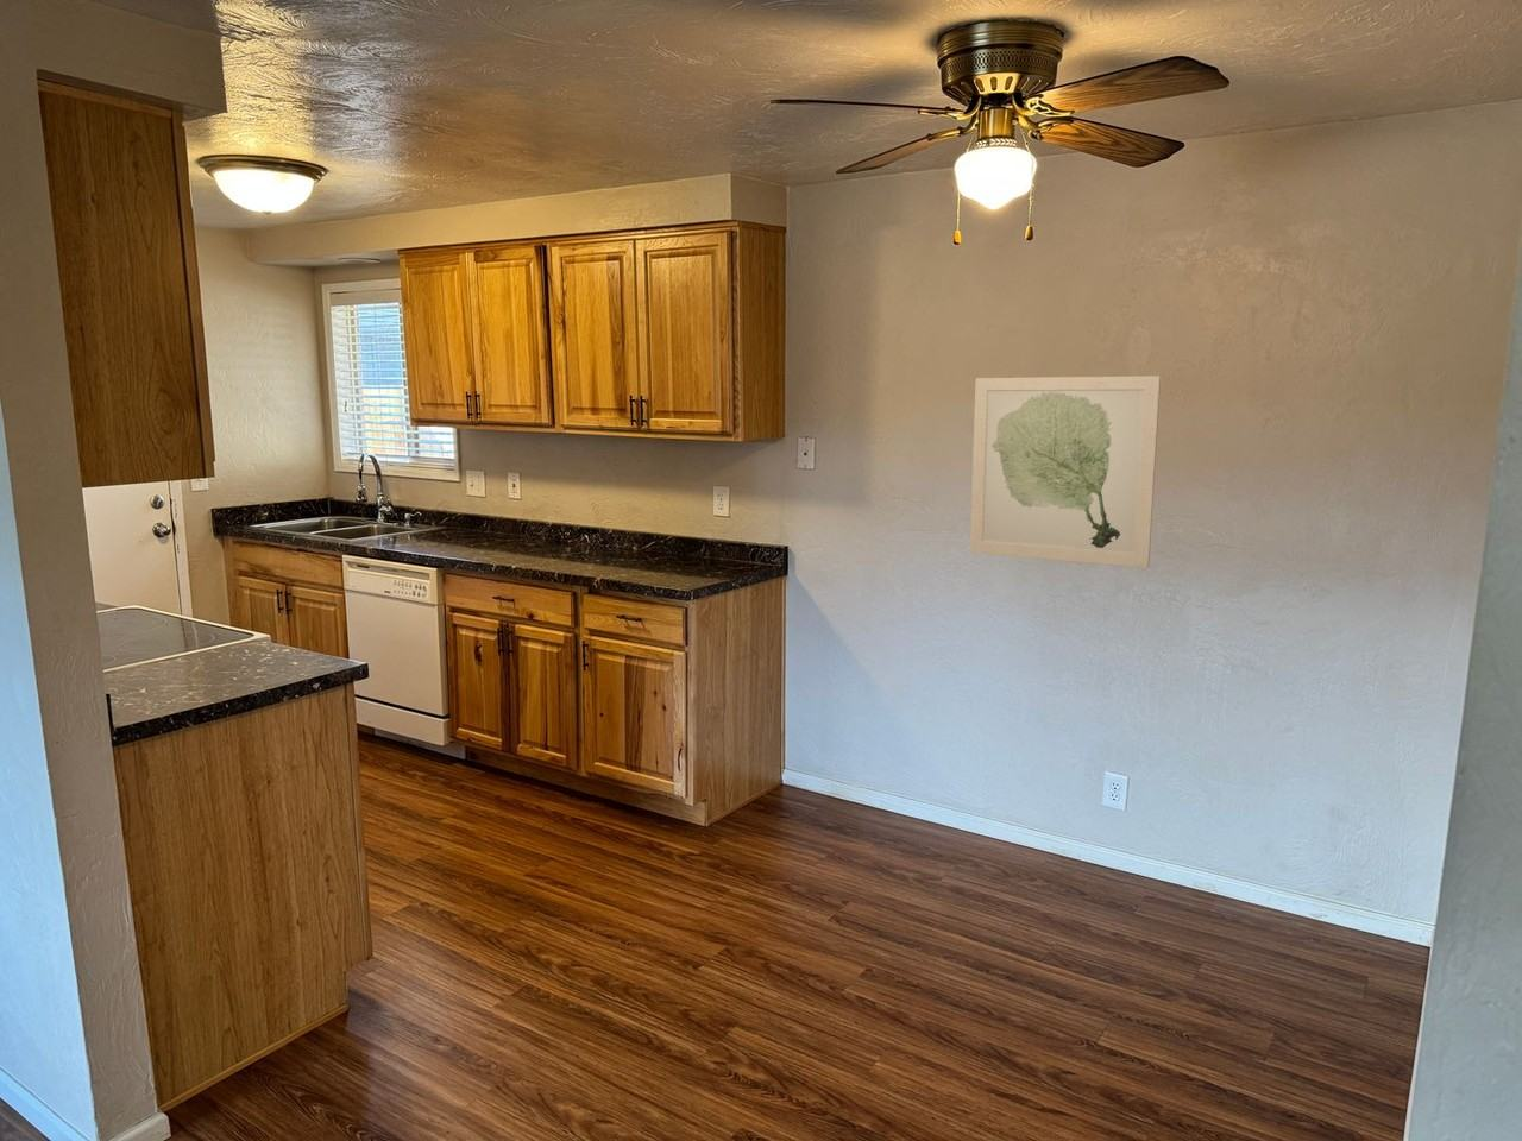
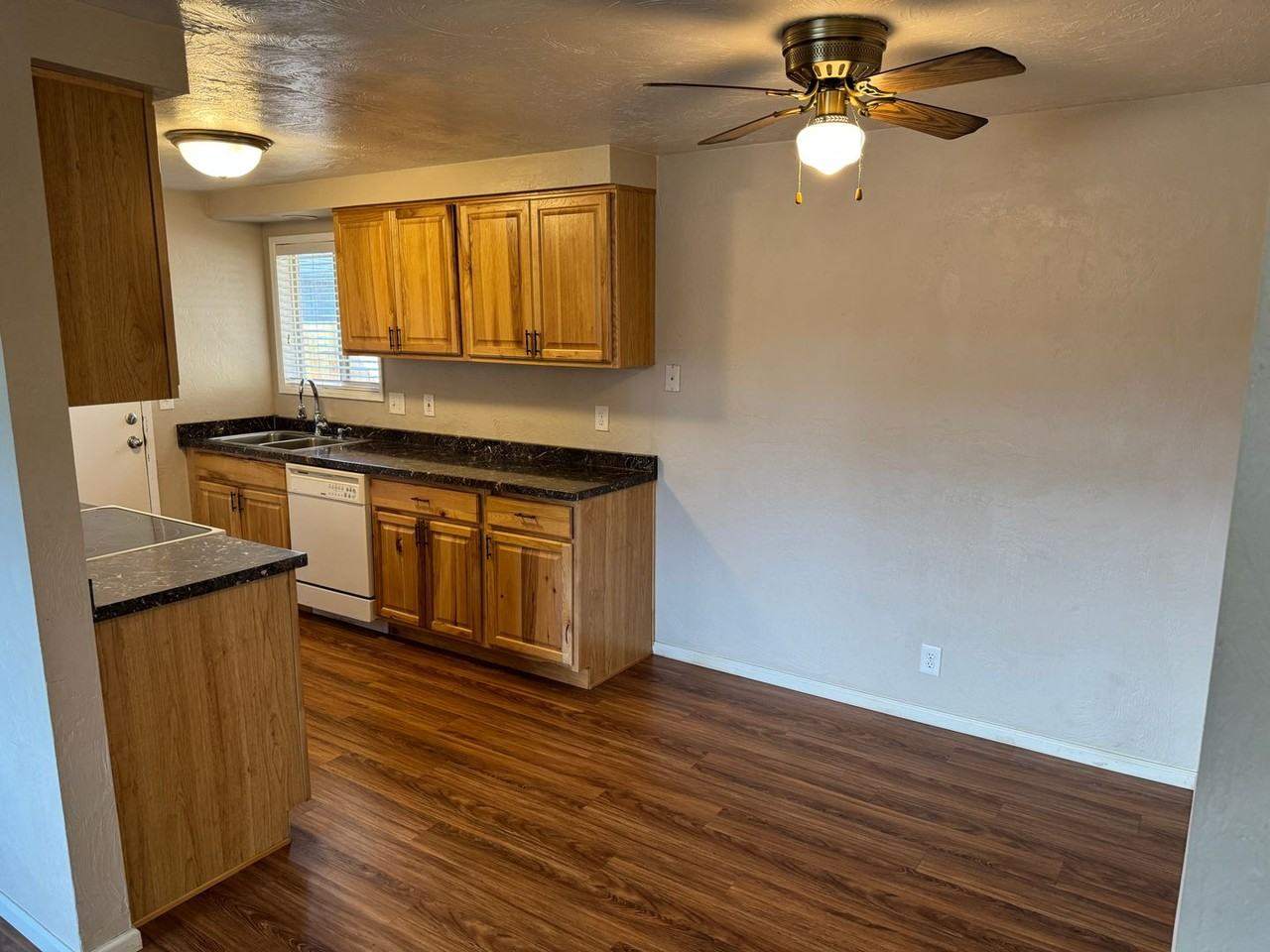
- wall art [970,374,1161,569]
